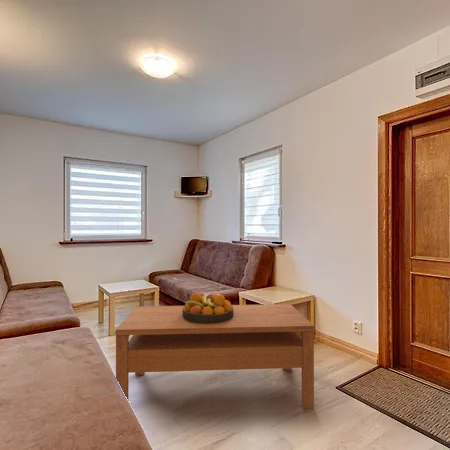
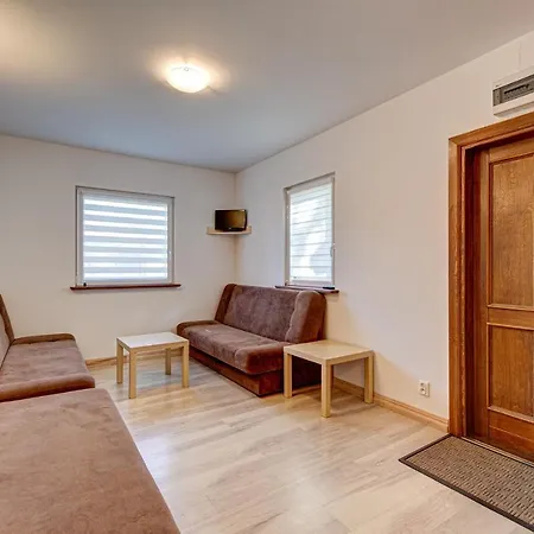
- coffee table [114,303,315,409]
- fruit bowl [182,292,234,323]
